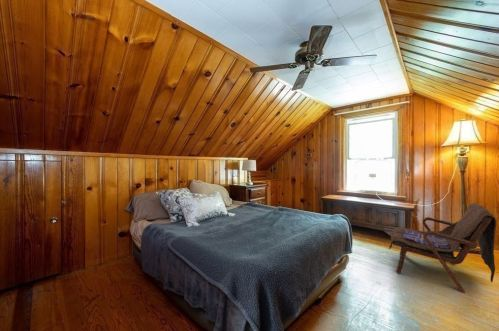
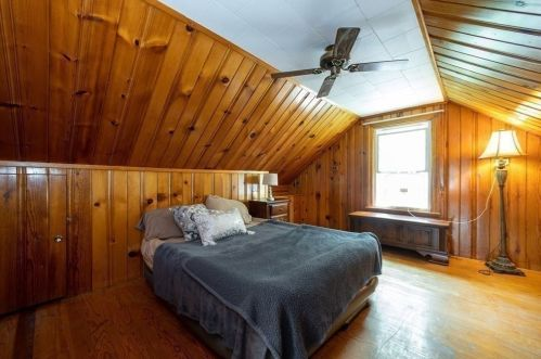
- armchair [388,202,497,294]
